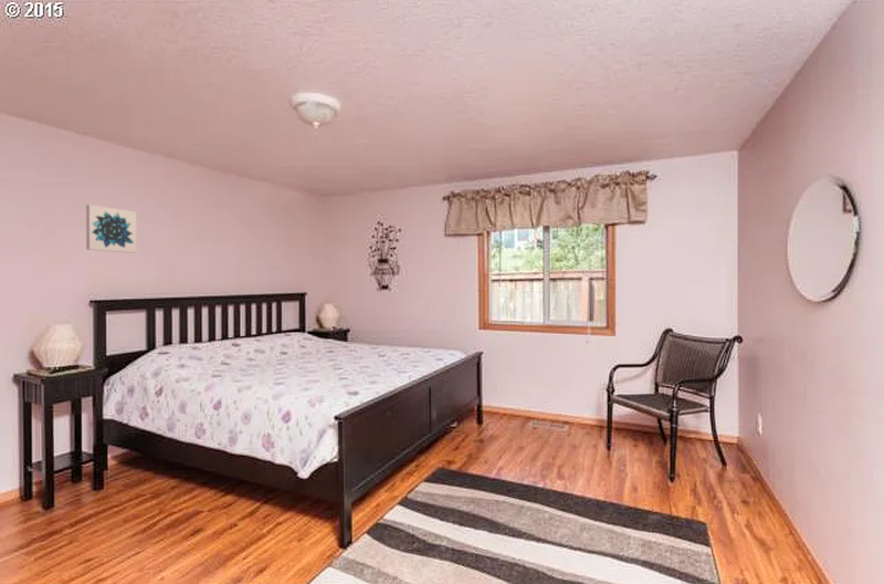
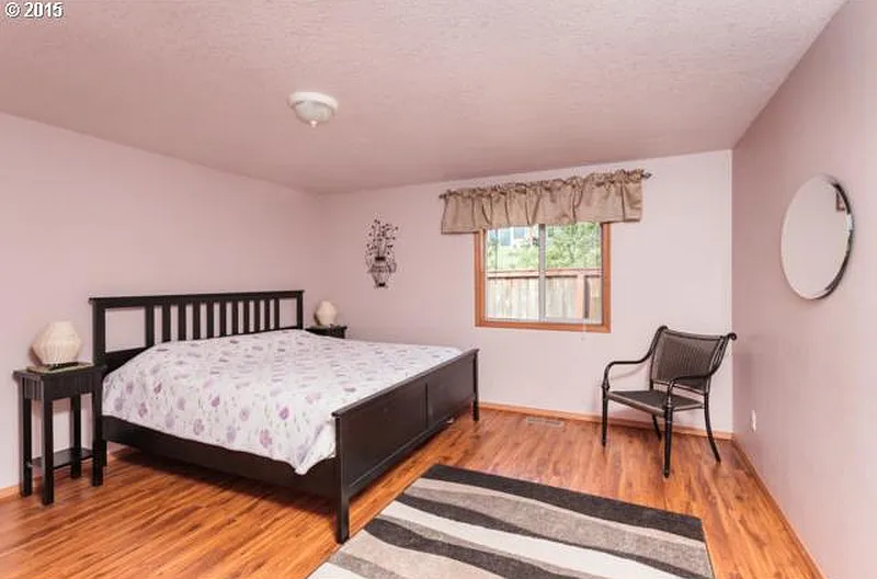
- wall art [85,204,138,254]
